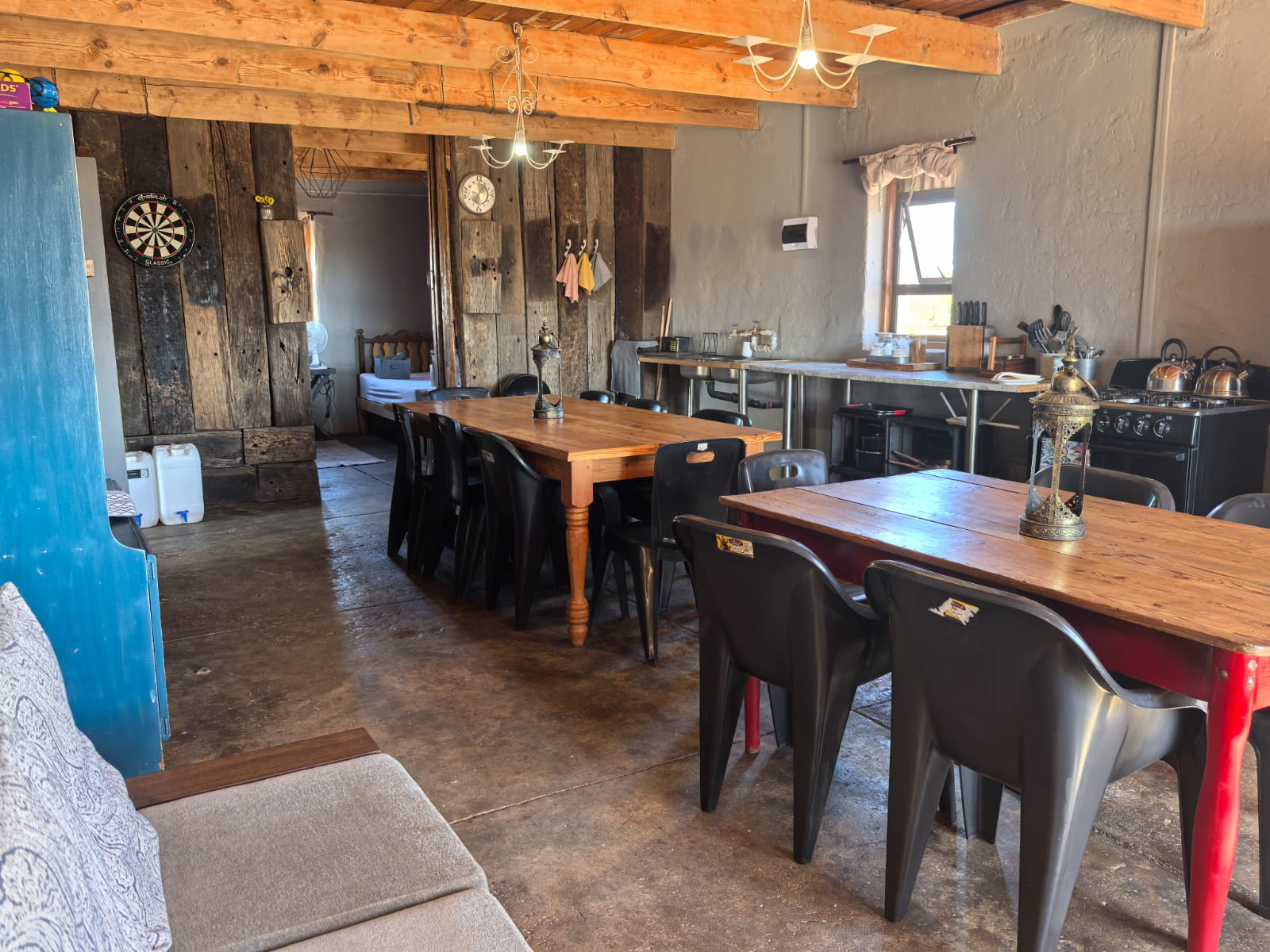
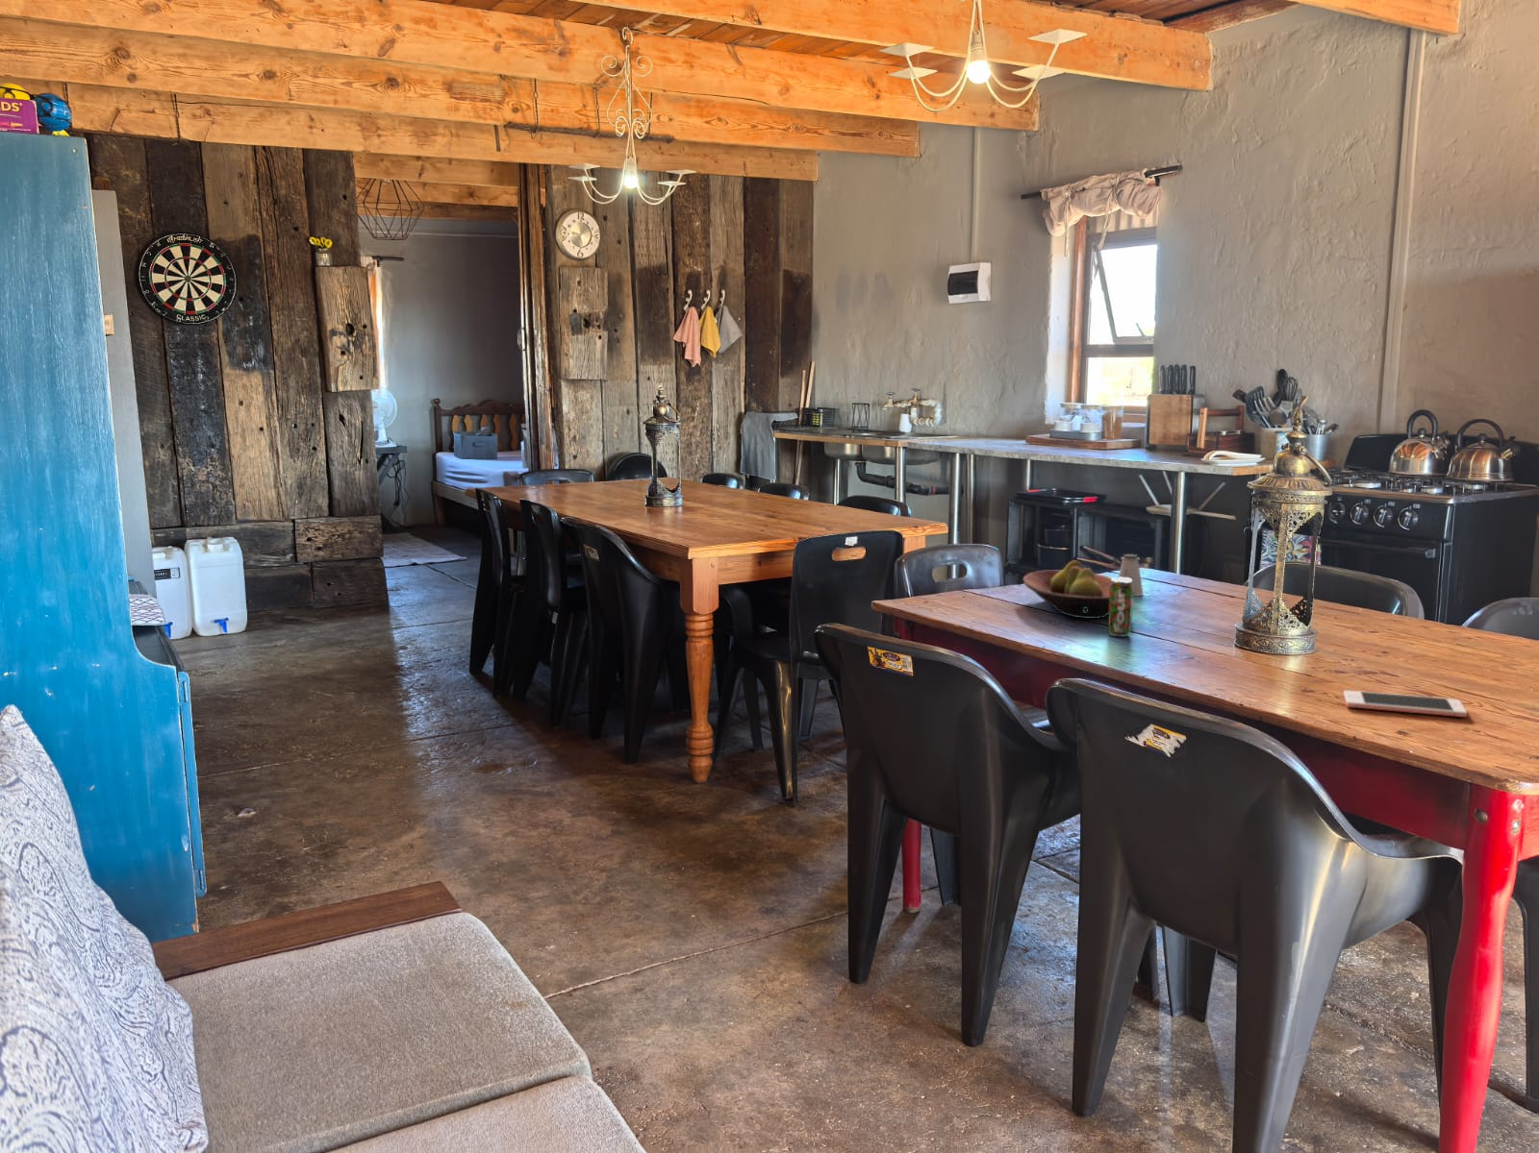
+ beverage can [1108,578,1133,637]
+ cell phone [1343,690,1468,718]
+ saltshaker [1117,553,1145,597]
+ fruit bowl [1022,560,1134,620]
